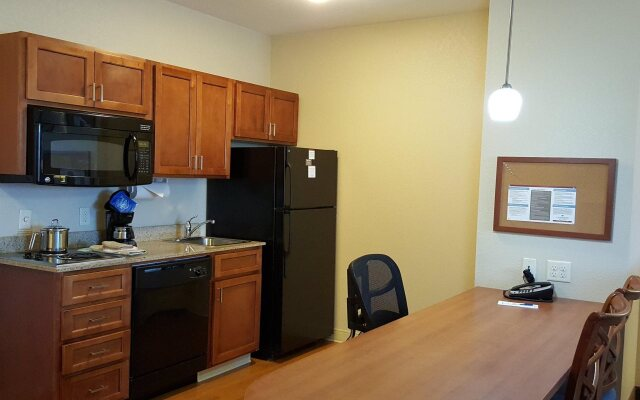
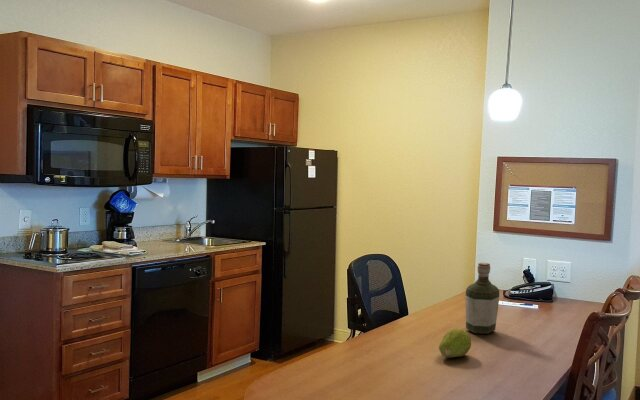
+ bottle [464,262,500,335]
+ fruit [438,328,472,358]
